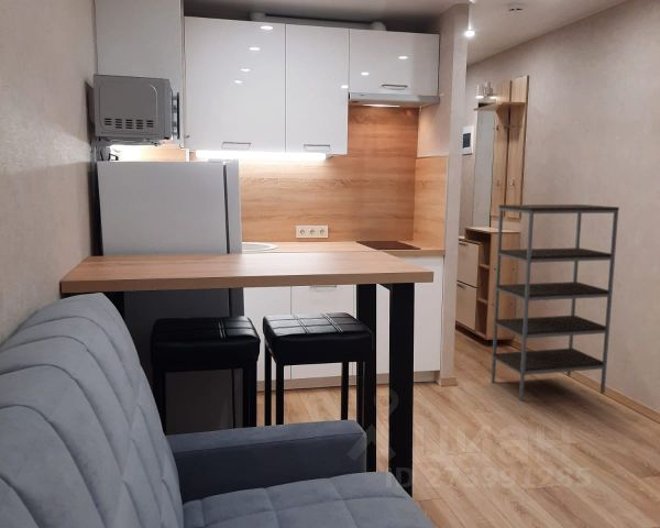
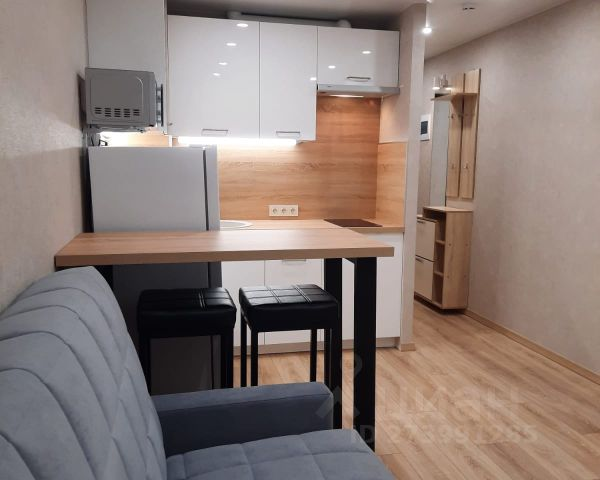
- shelving unit [491,204,620,403]
